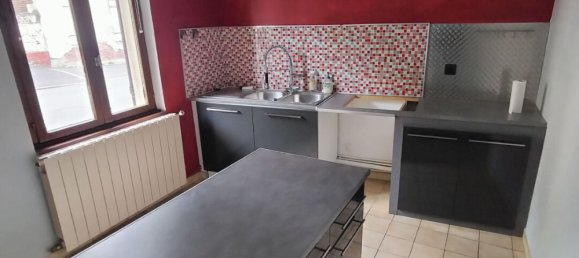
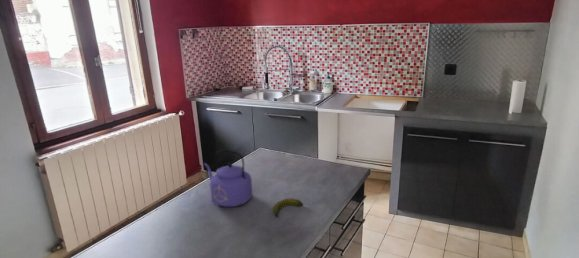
+ banana [272,198,304,218]
+ kettle [203,149,253,208]
